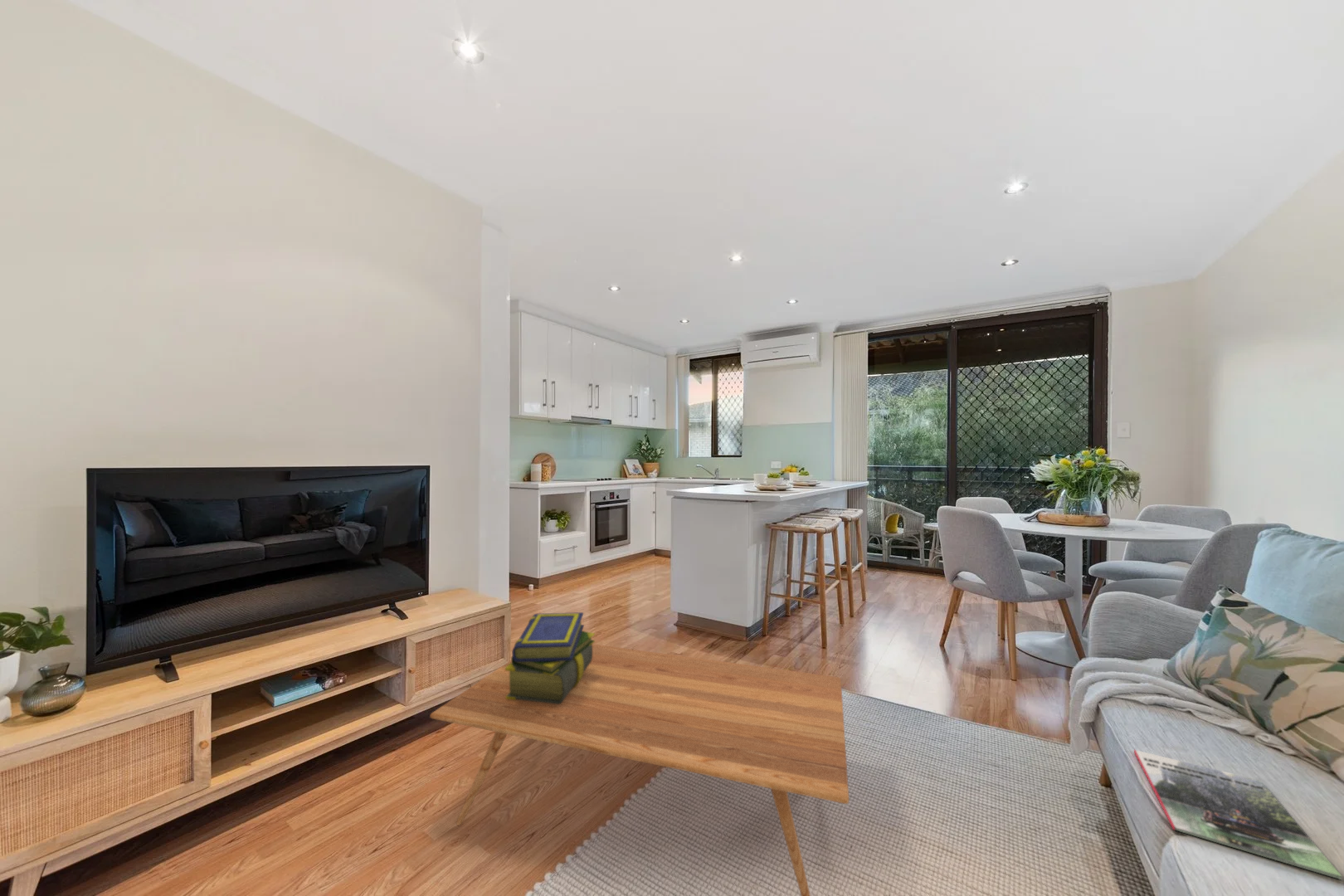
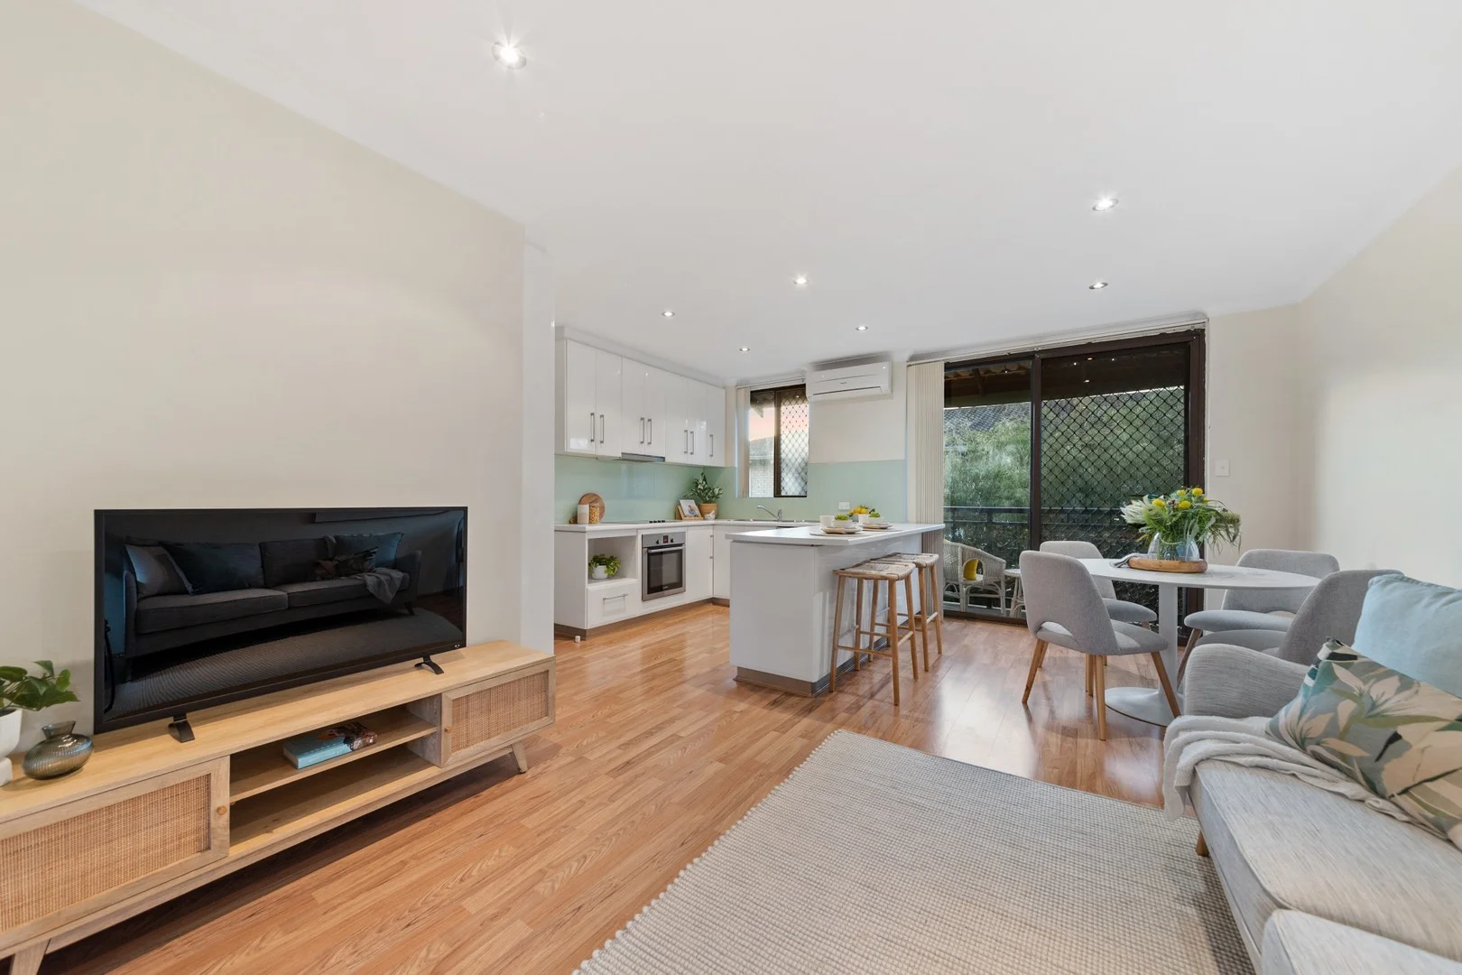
- magazine [1133,749,1343,880]
- coffee table [429,643,850,896]
- stack of books [505,611,596,704]
